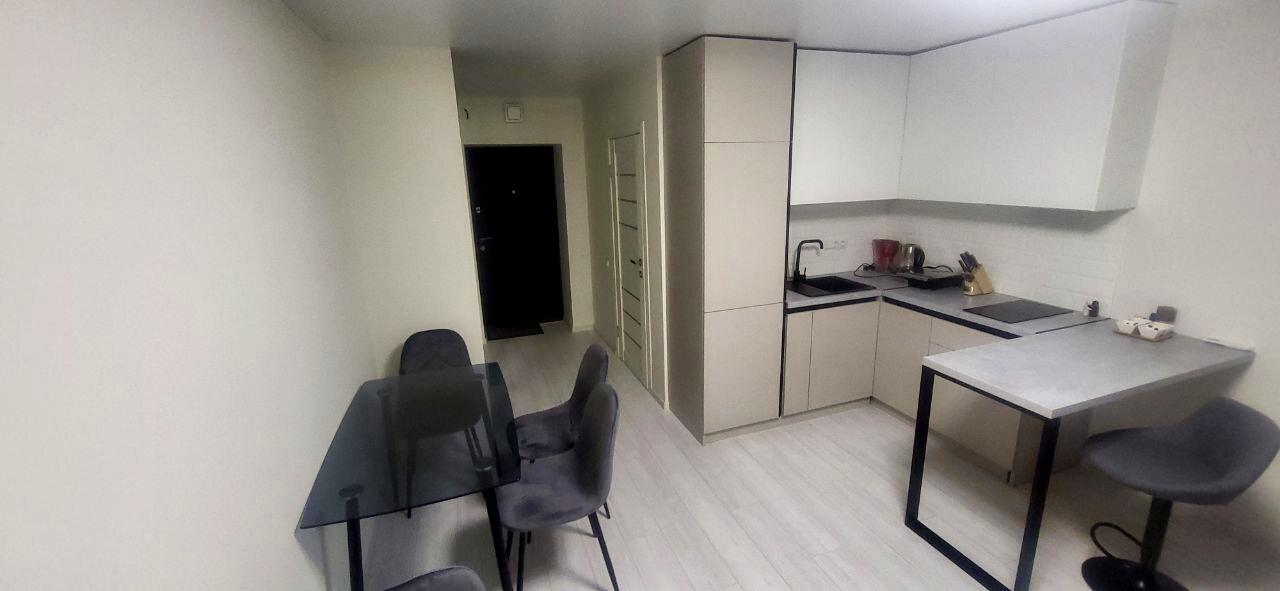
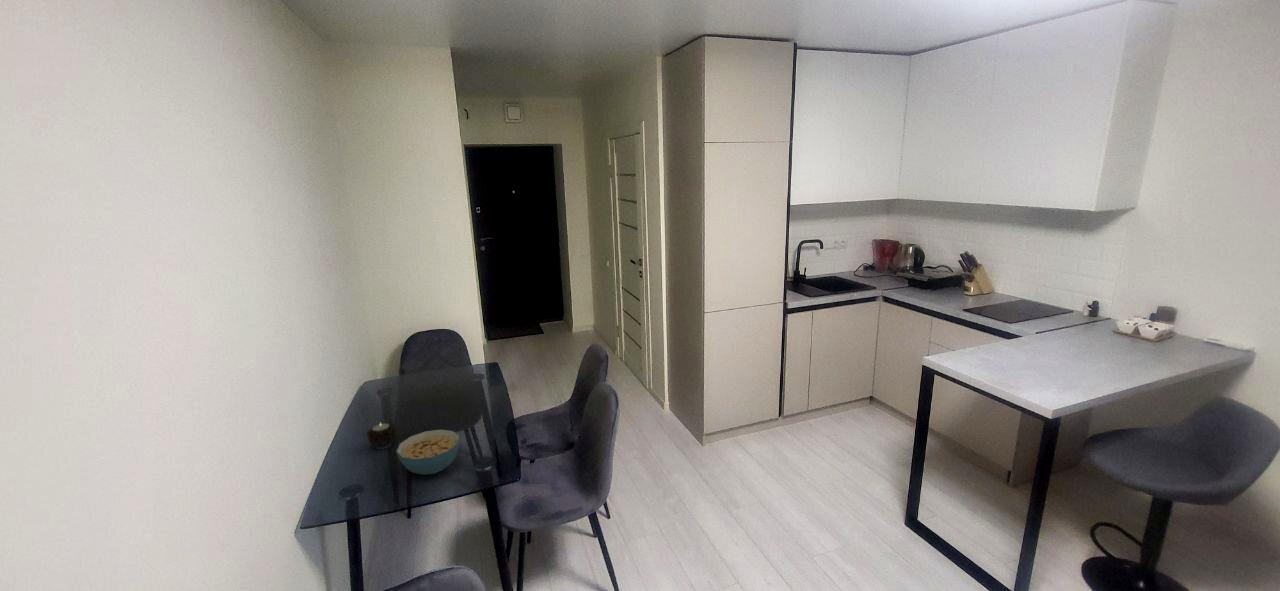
+ candle [365,422,397,450]
+ cereal bowl [395,429,461,476]
